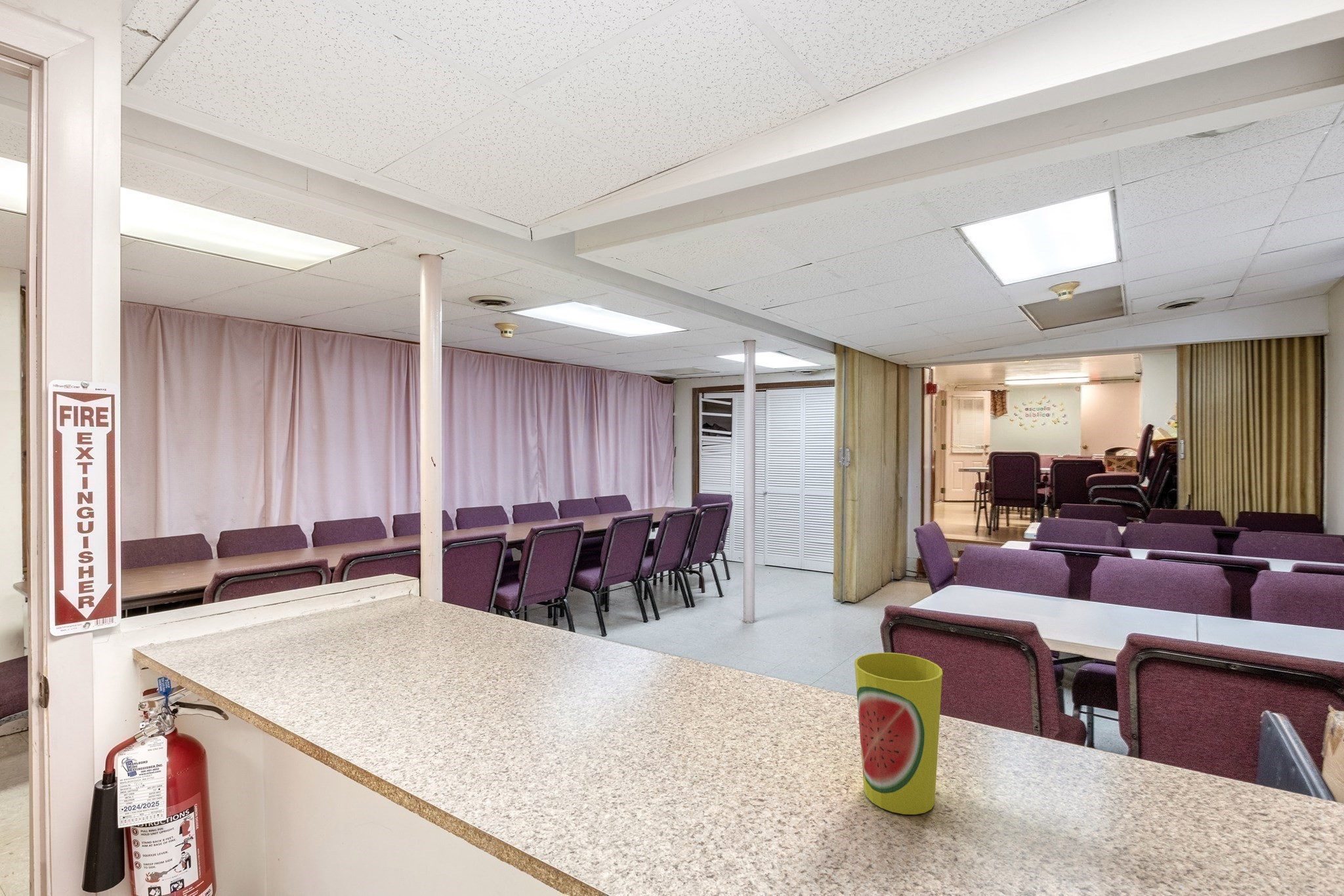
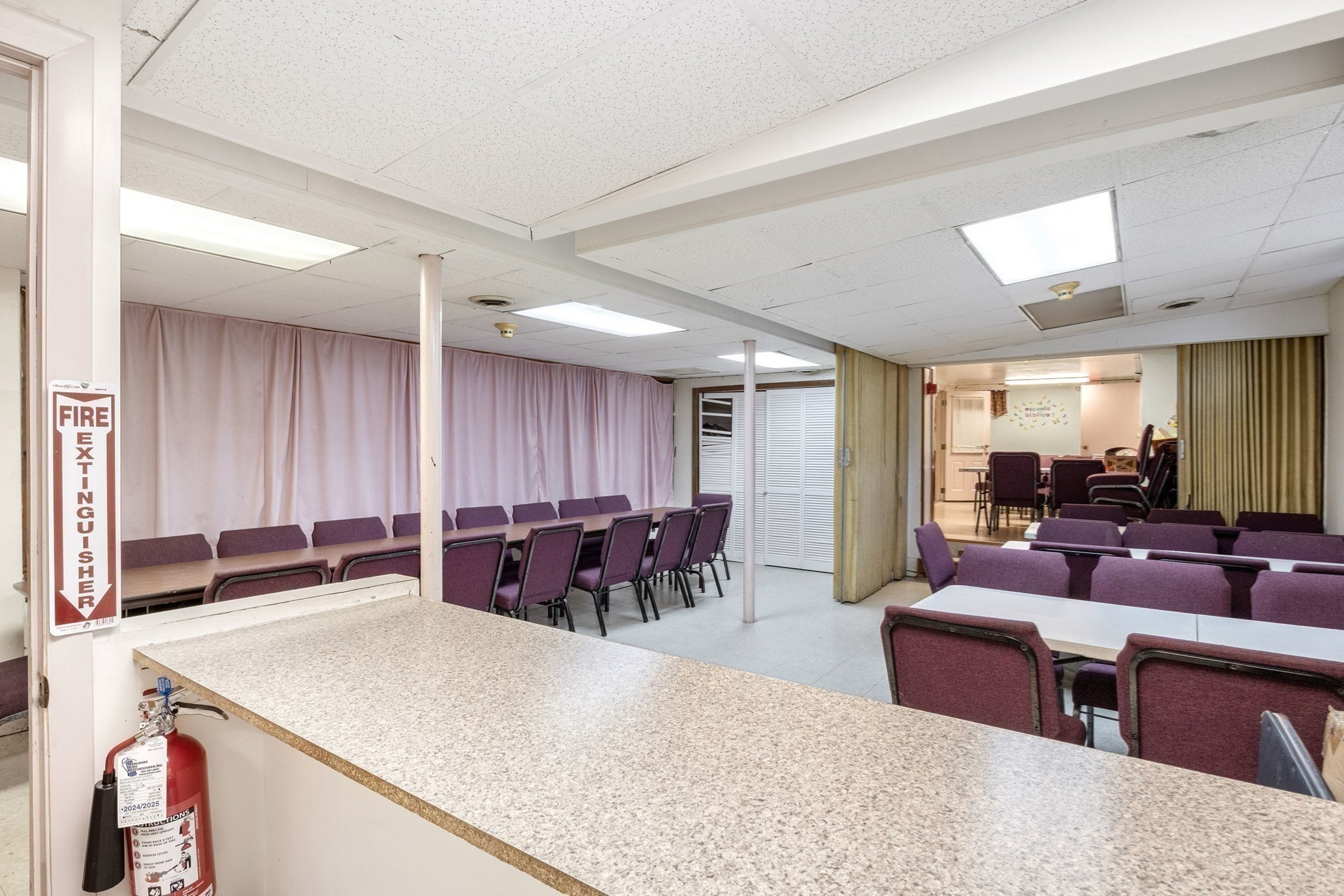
- cup [854,652,943,815]
